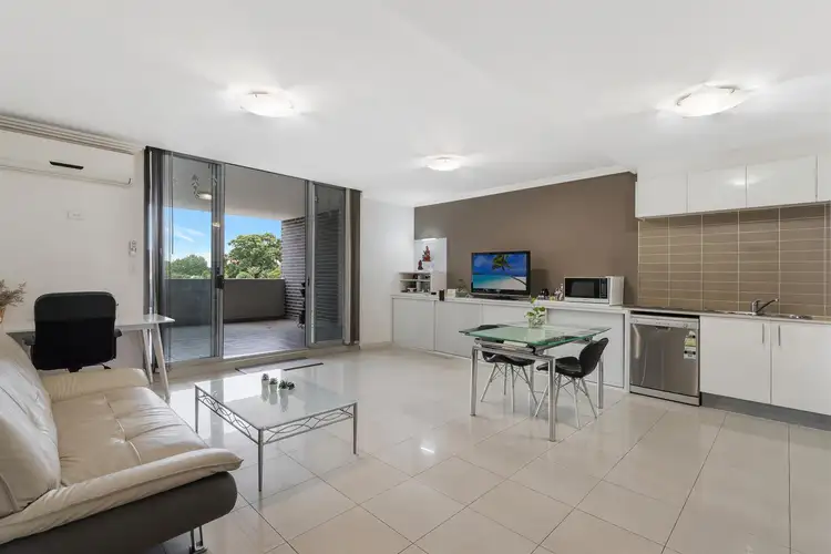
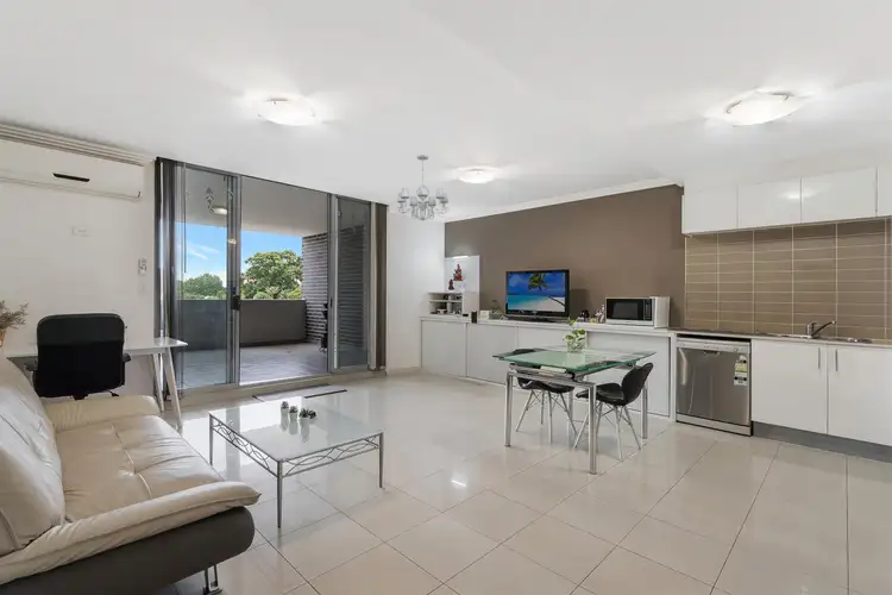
+ chandelier [396,154,451,223]
